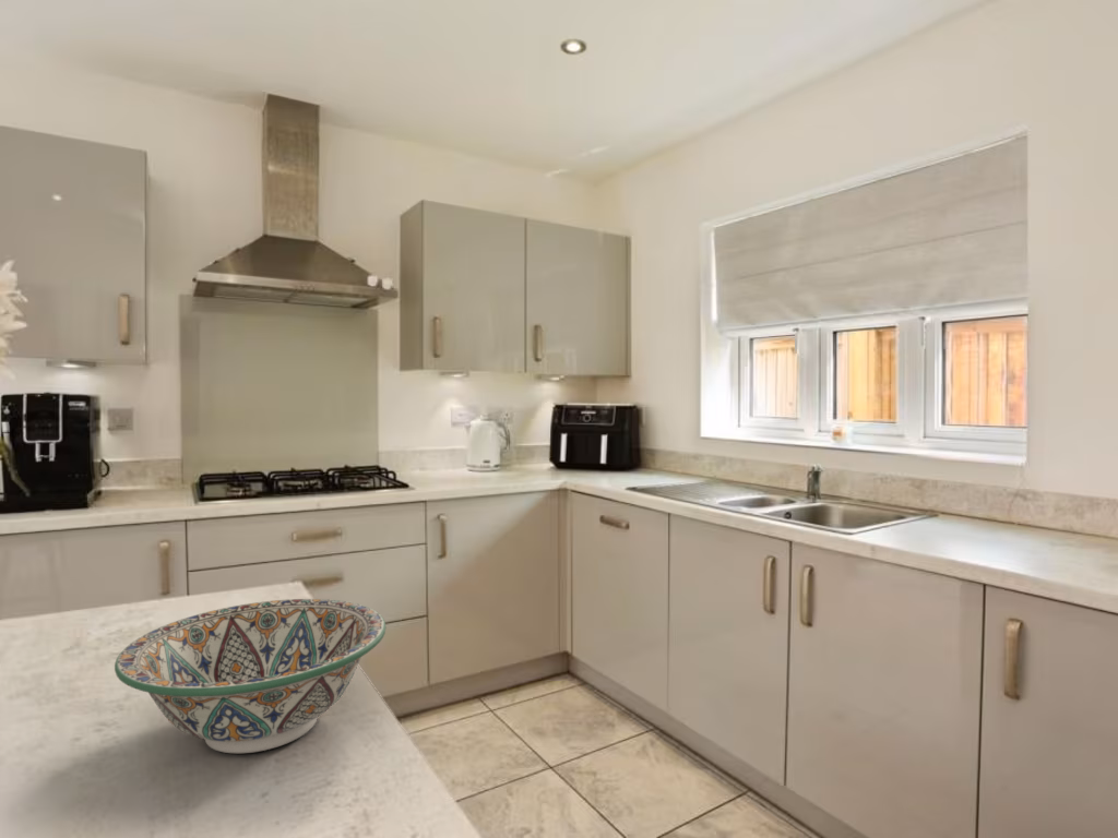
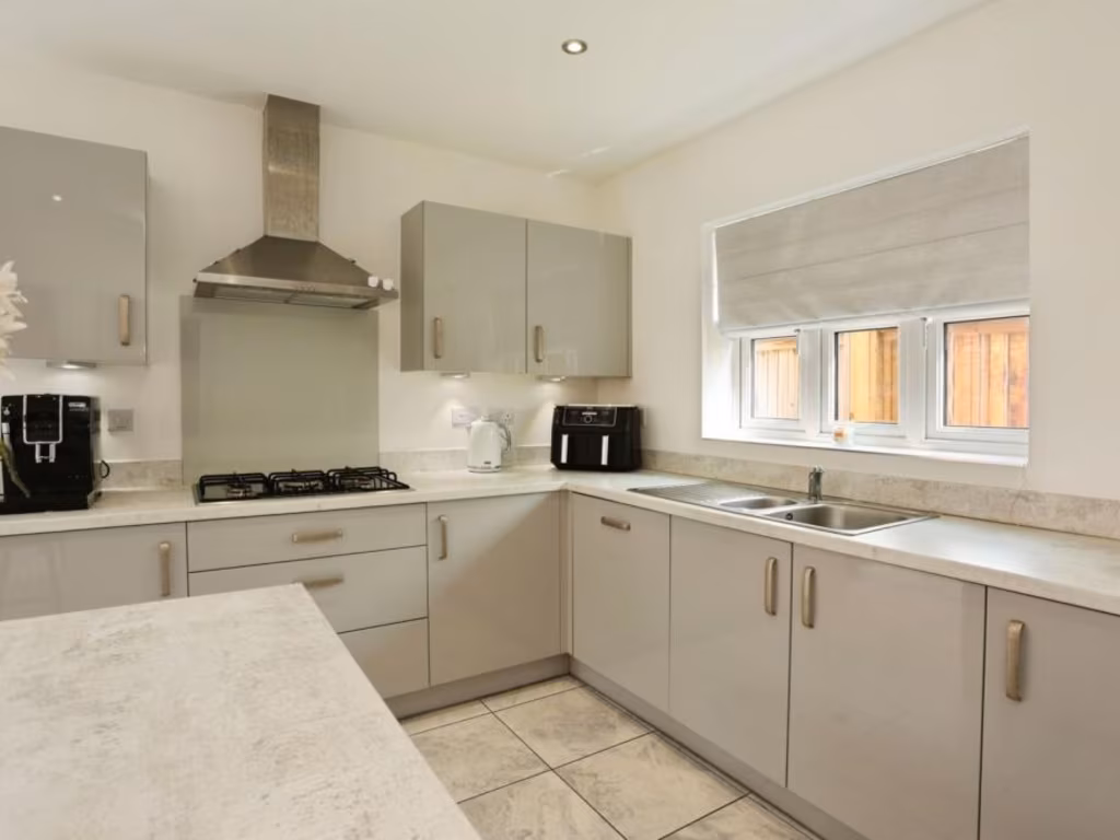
- decorative bowl [114,598,386,754]
